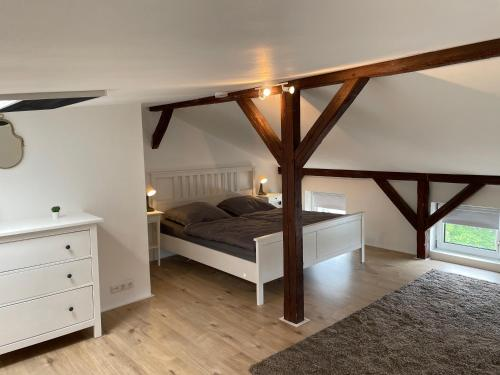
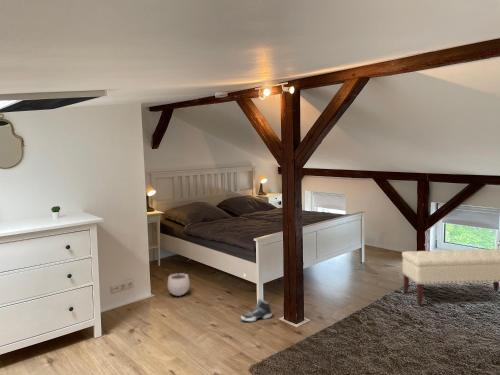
+ plant pot [167,269,191,297]
+ bench [401,248,500,307]
+ sneaker [240,298,273,322]
